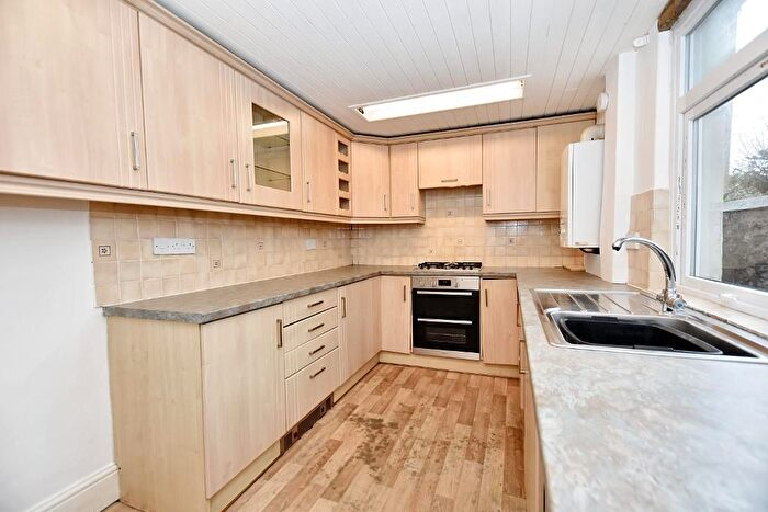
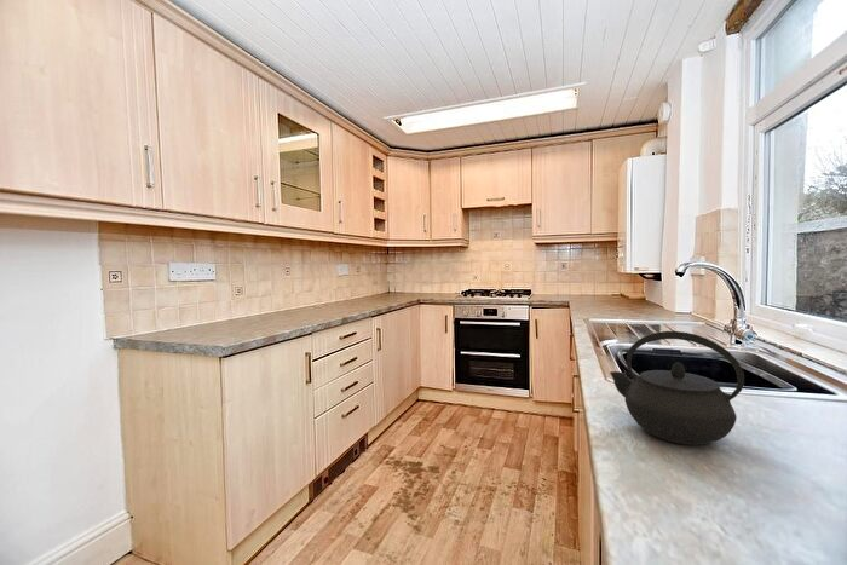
+ kettle [609,330,745,446]
